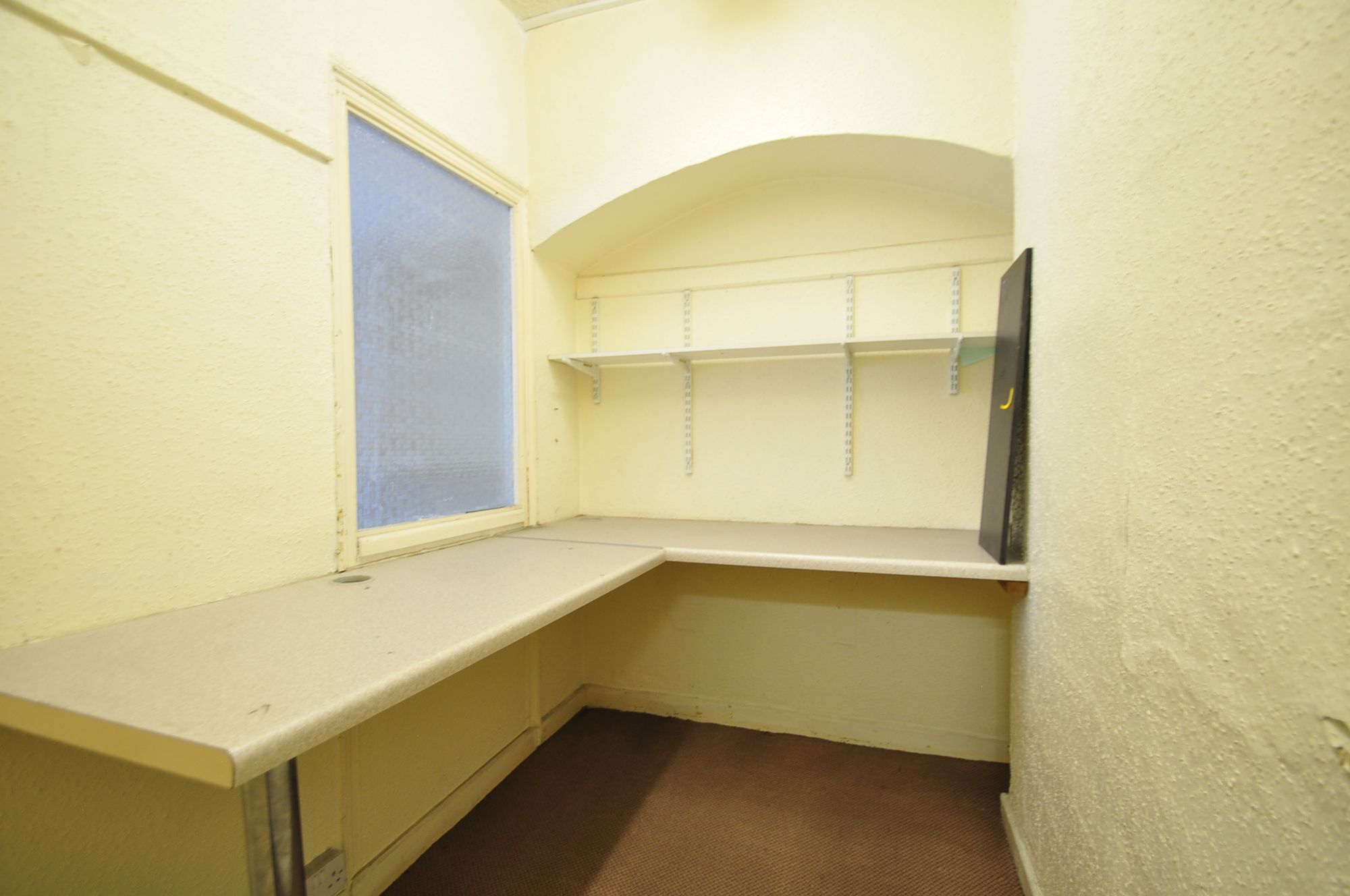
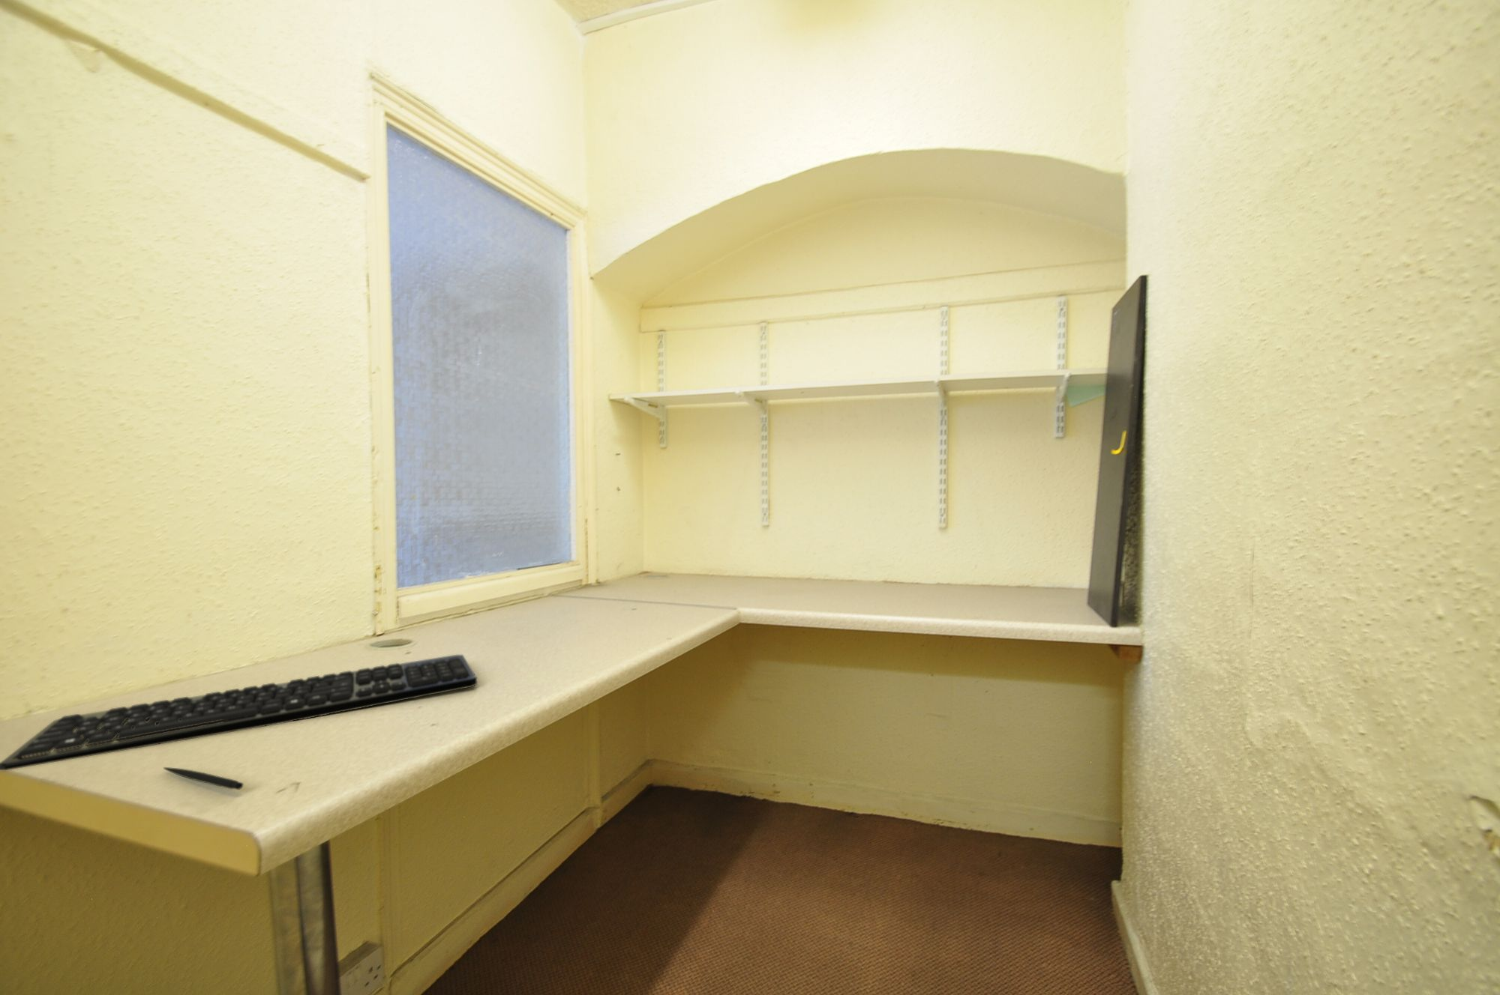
+ keyboard [0,654,478,771]
+ pen [162,766,243,791]
